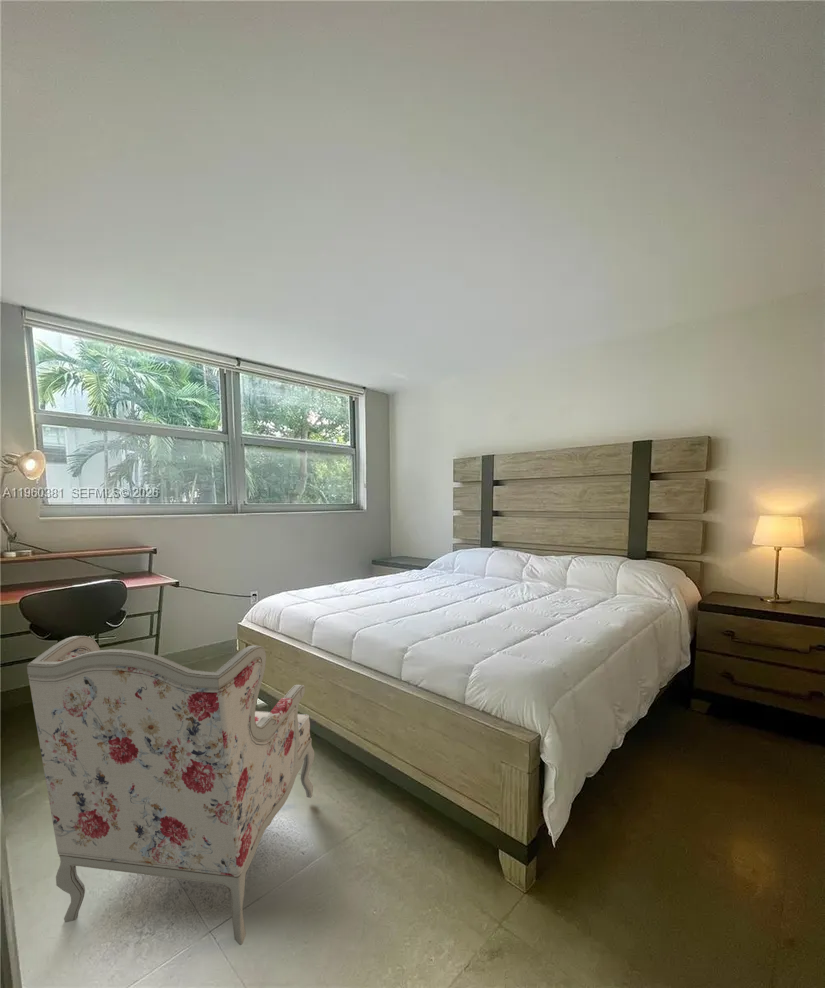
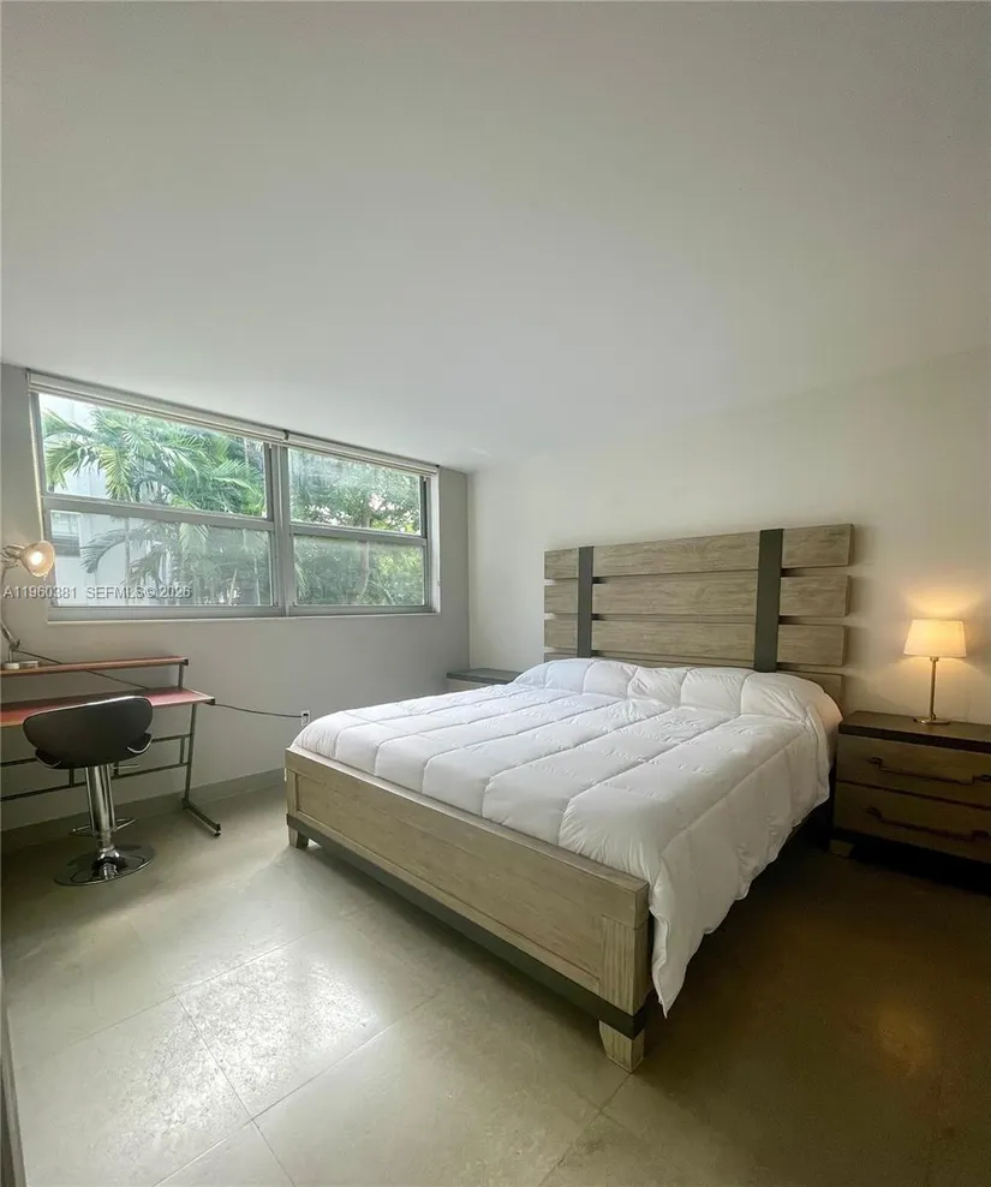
- armchair [26,635,315,946]
